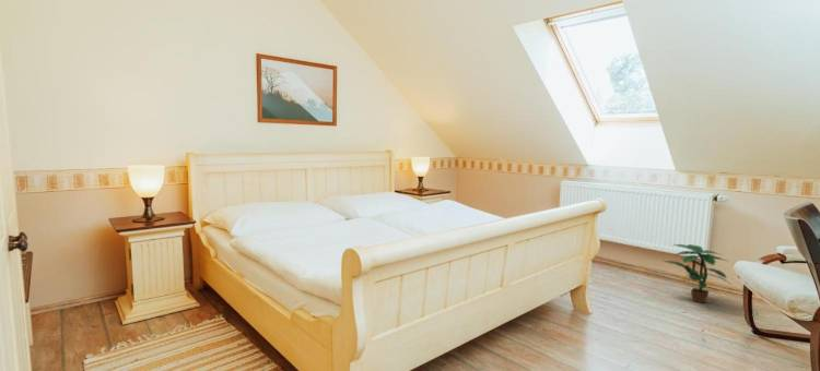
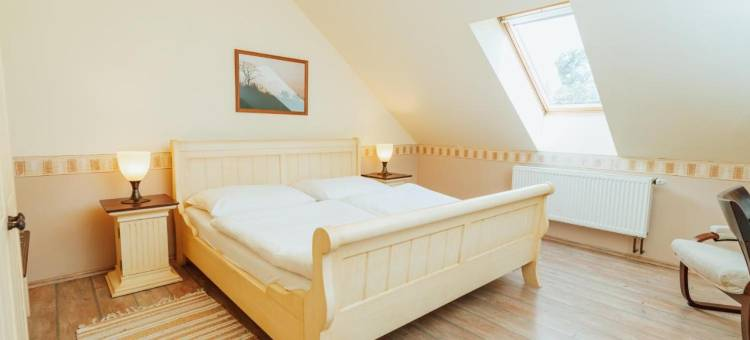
- potted plant [663,243,731,304]
